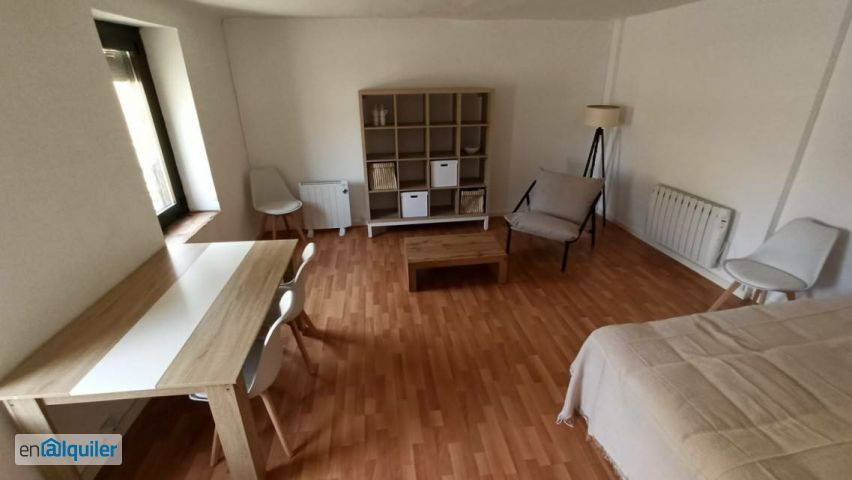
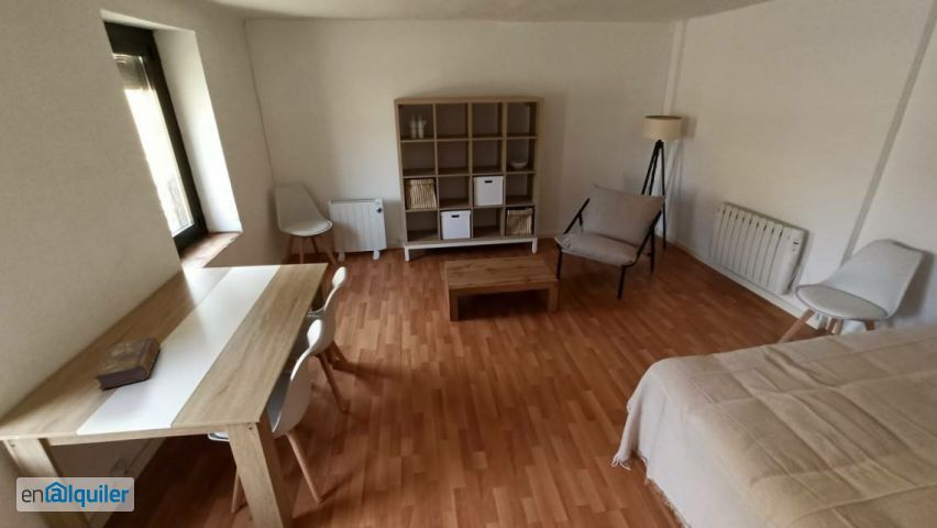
+ book [91,336,162,391]
